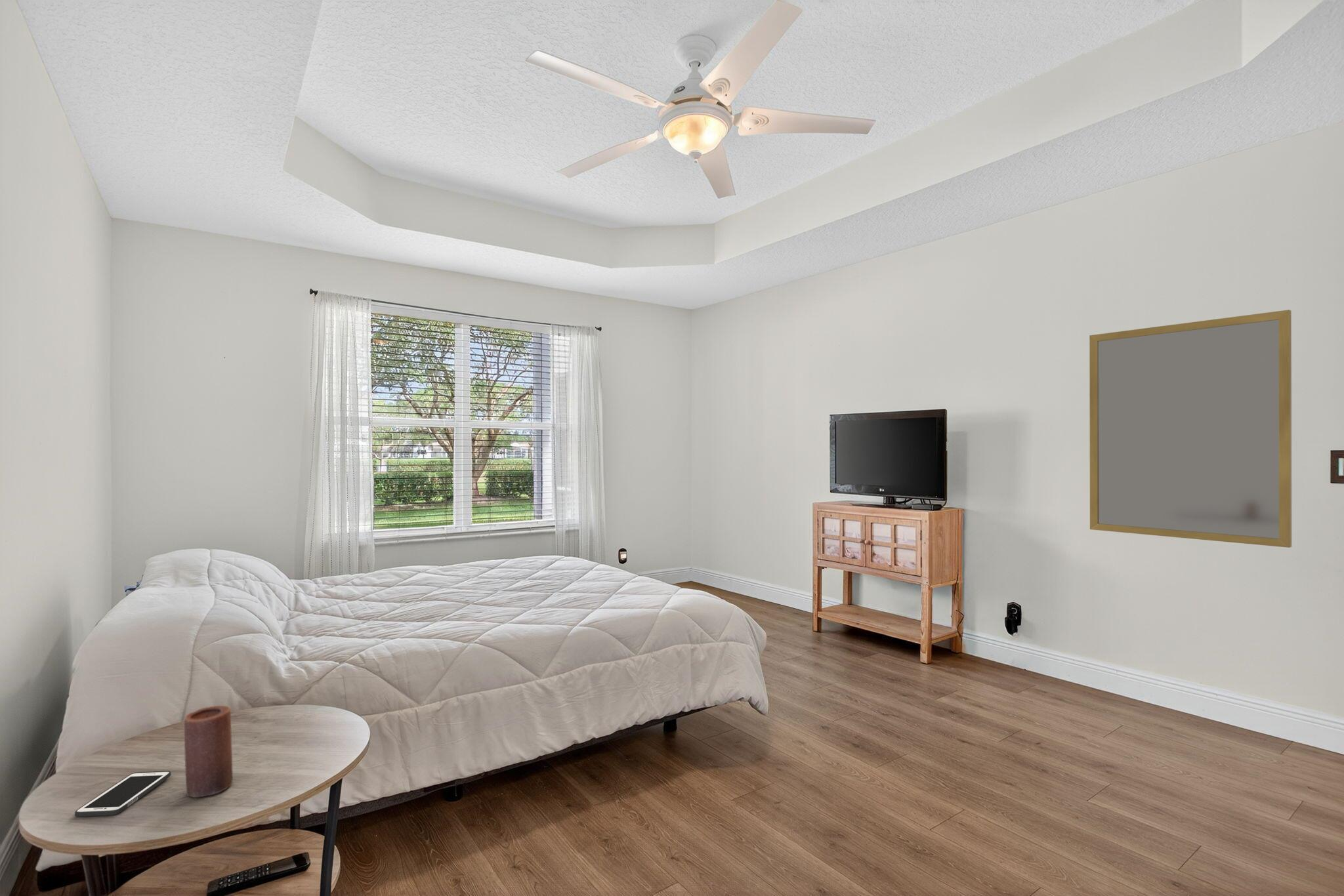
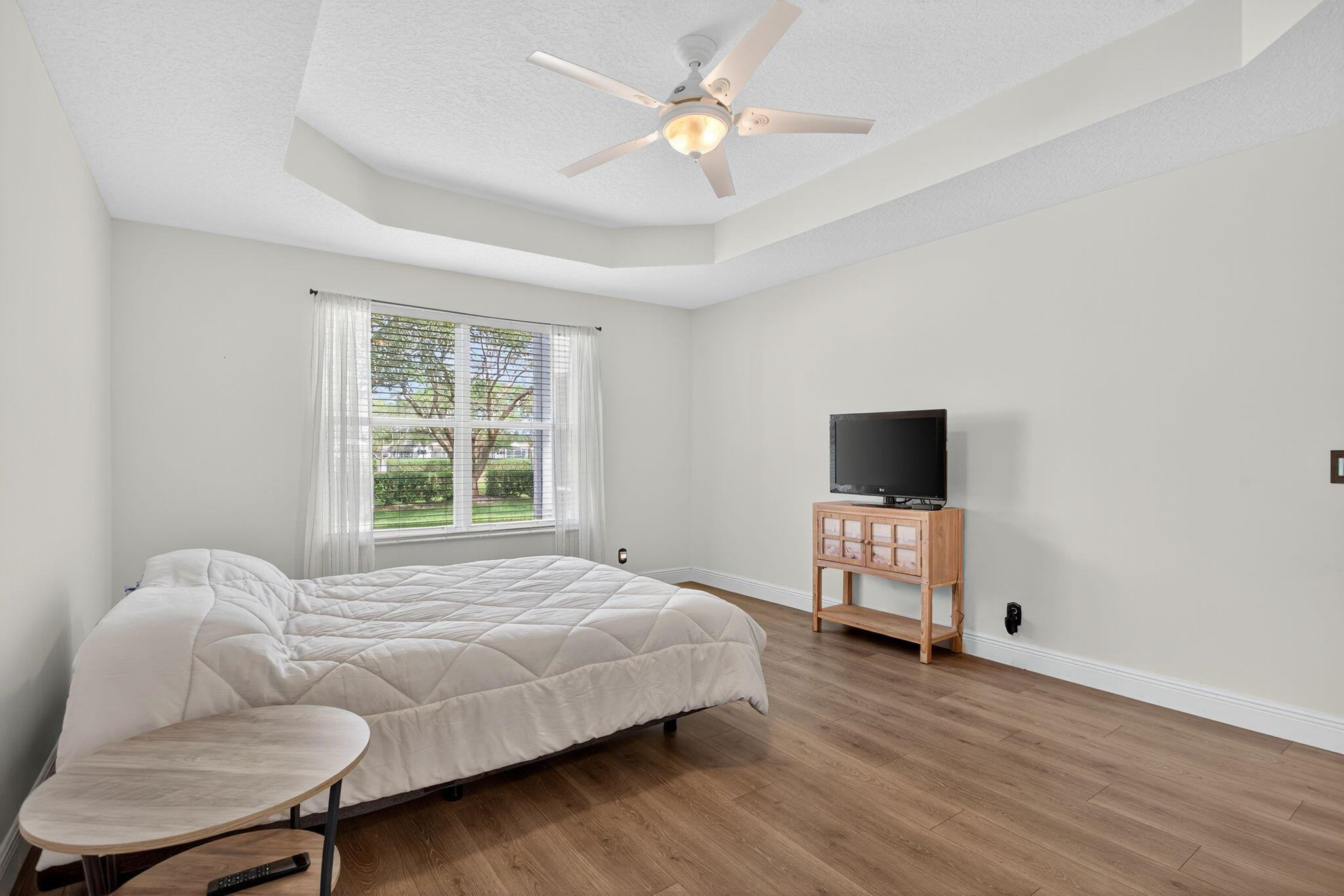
- candle [184,705,234,798]
- home mirror [1089,309,1292,548]
- cell phone [74,770,172,817]
